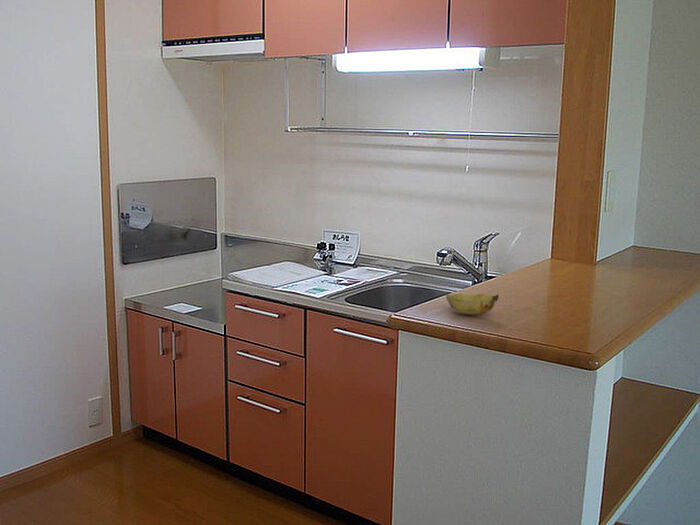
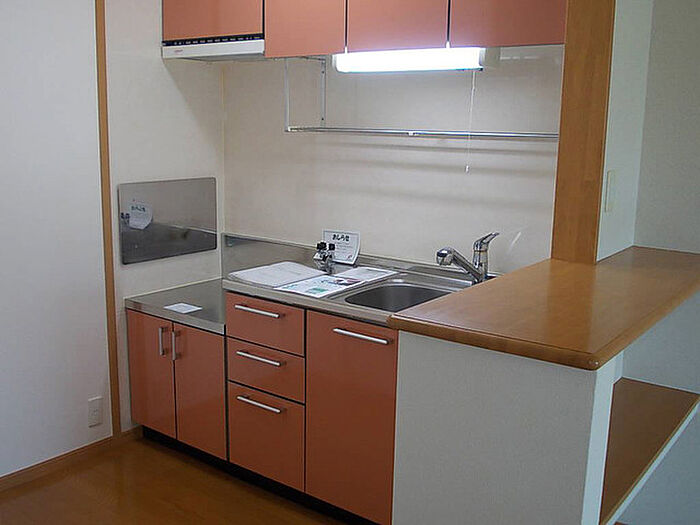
- banana [445,293,499,316]
